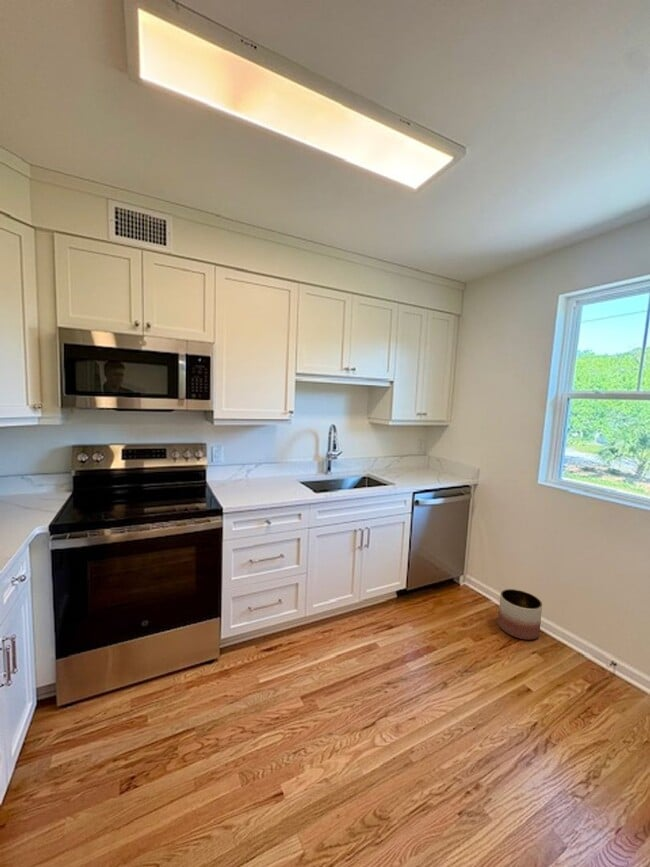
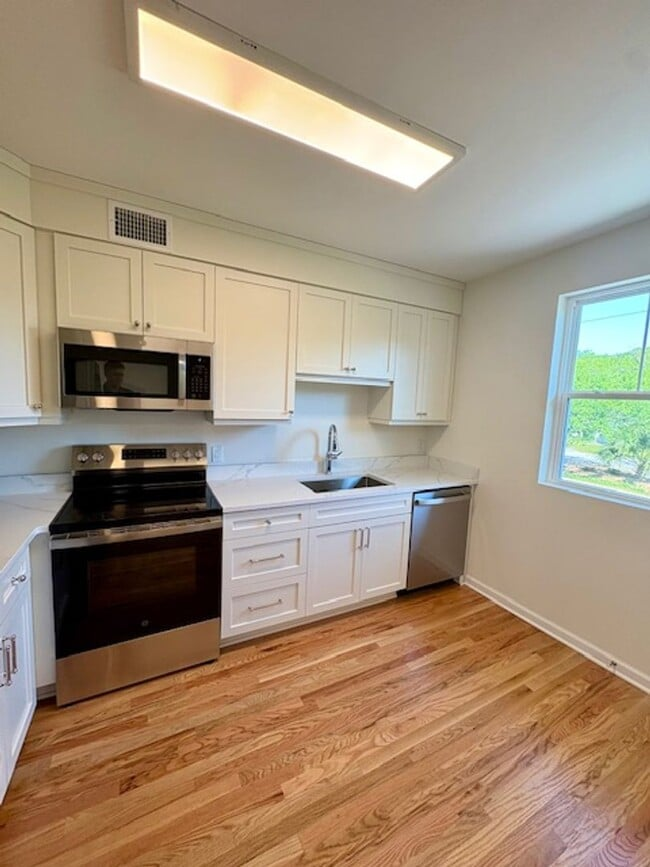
- planter [497,588,543,641]
